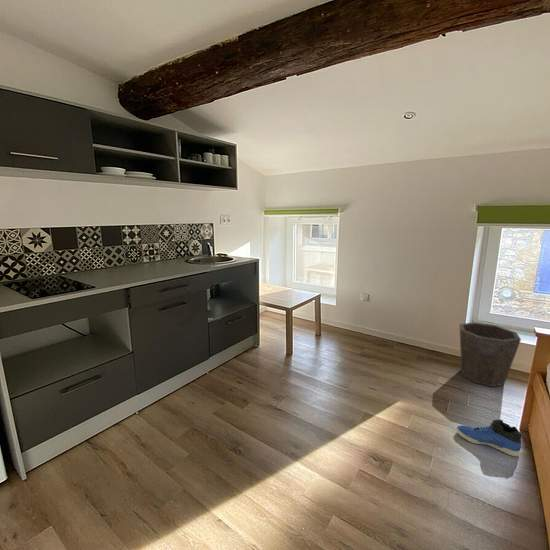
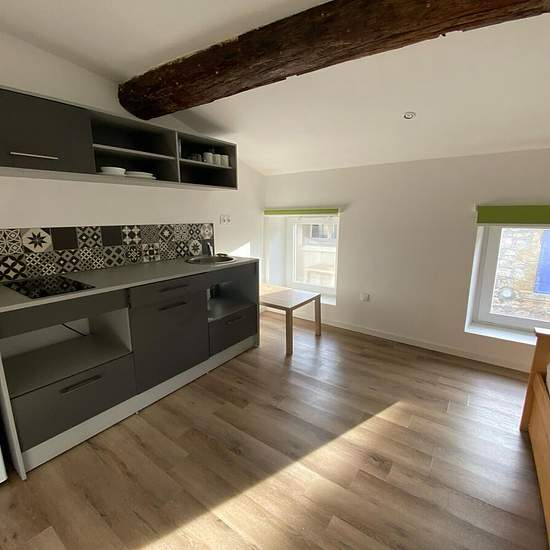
- waste bin [458,321,522,388]
- sneaker [455,418,523,457]
